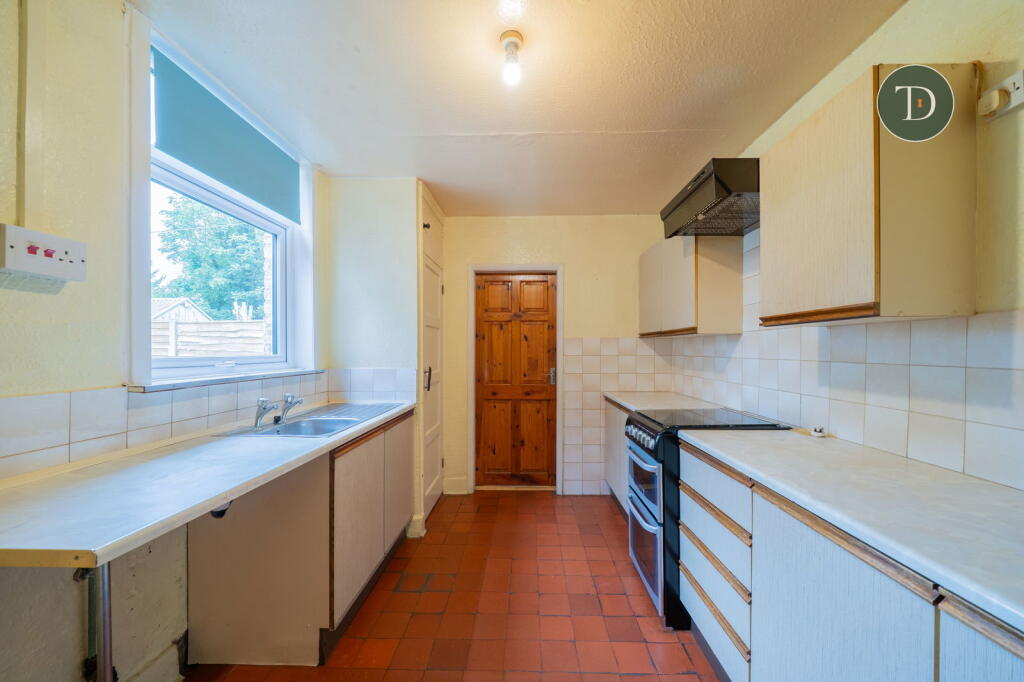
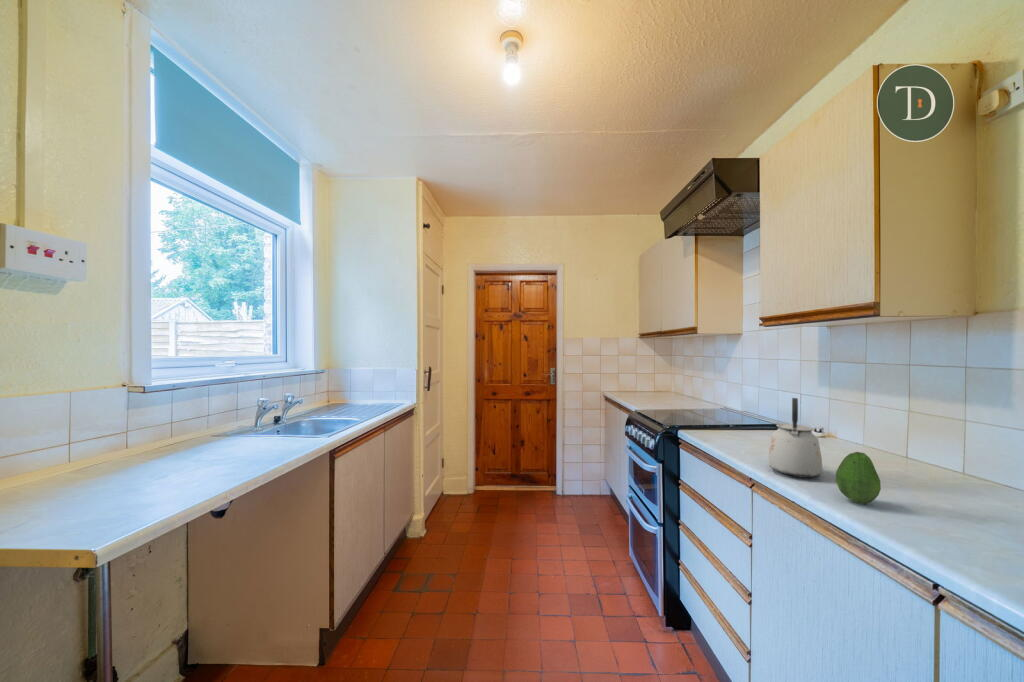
+ fruit [835,451,882,505]
+ kettle [767,397,824,479]
